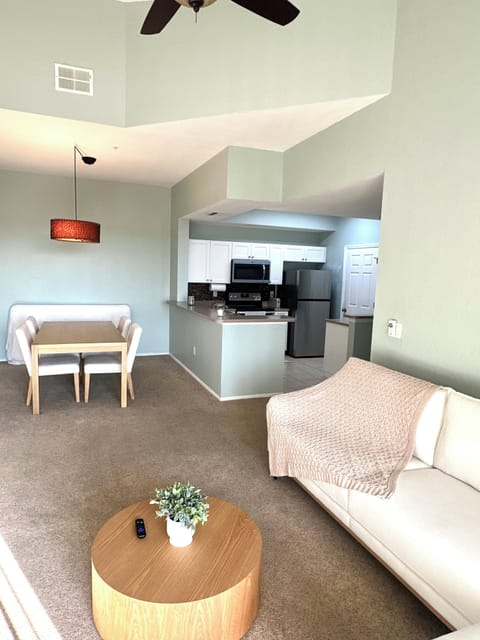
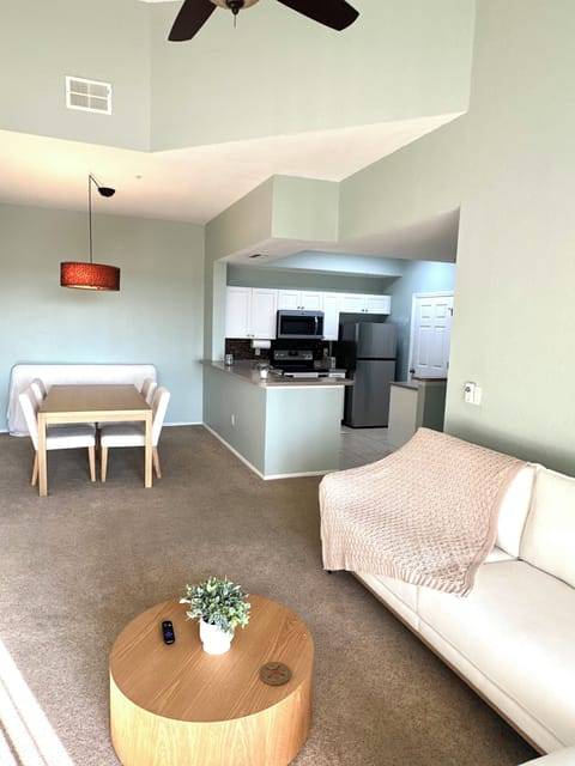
+ coaster [259,661,291,686]
